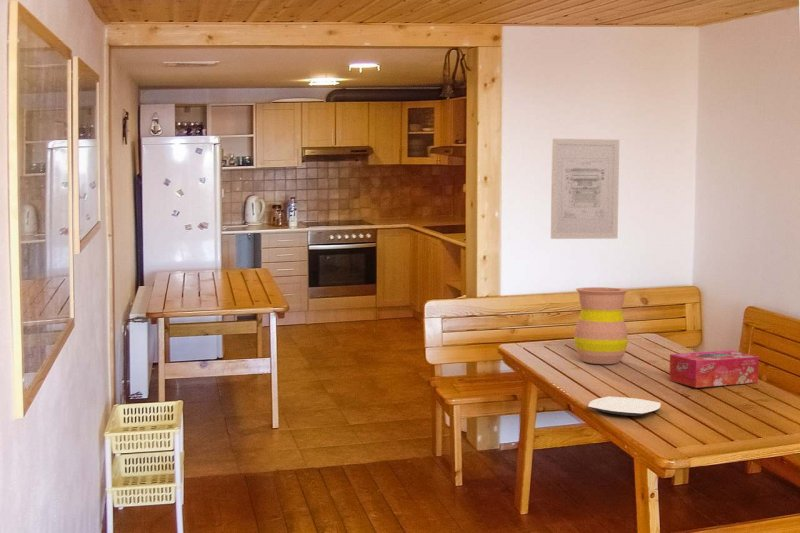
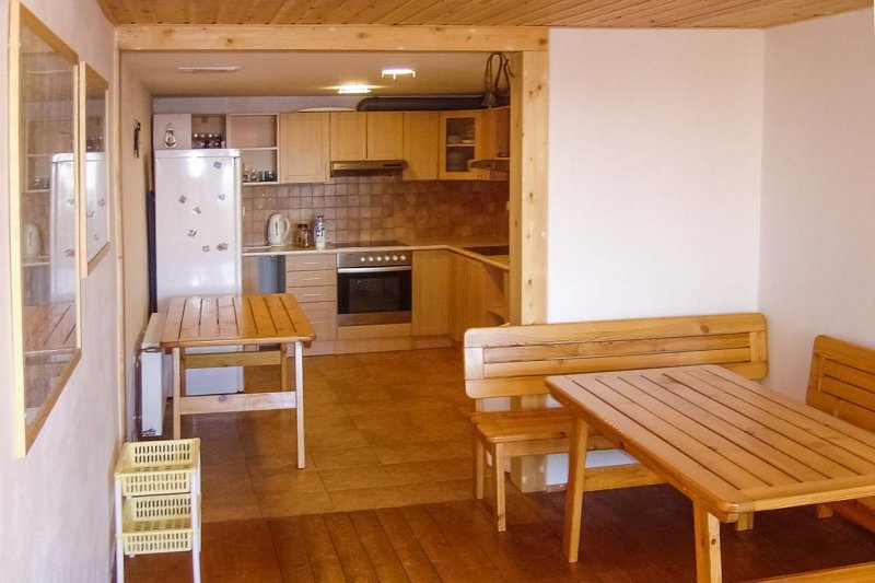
- wall art [550,138,620,240]
- vase [573,286,629,365]
- tissue box [668,349,760,389]
- plate [587,396,662,417]
